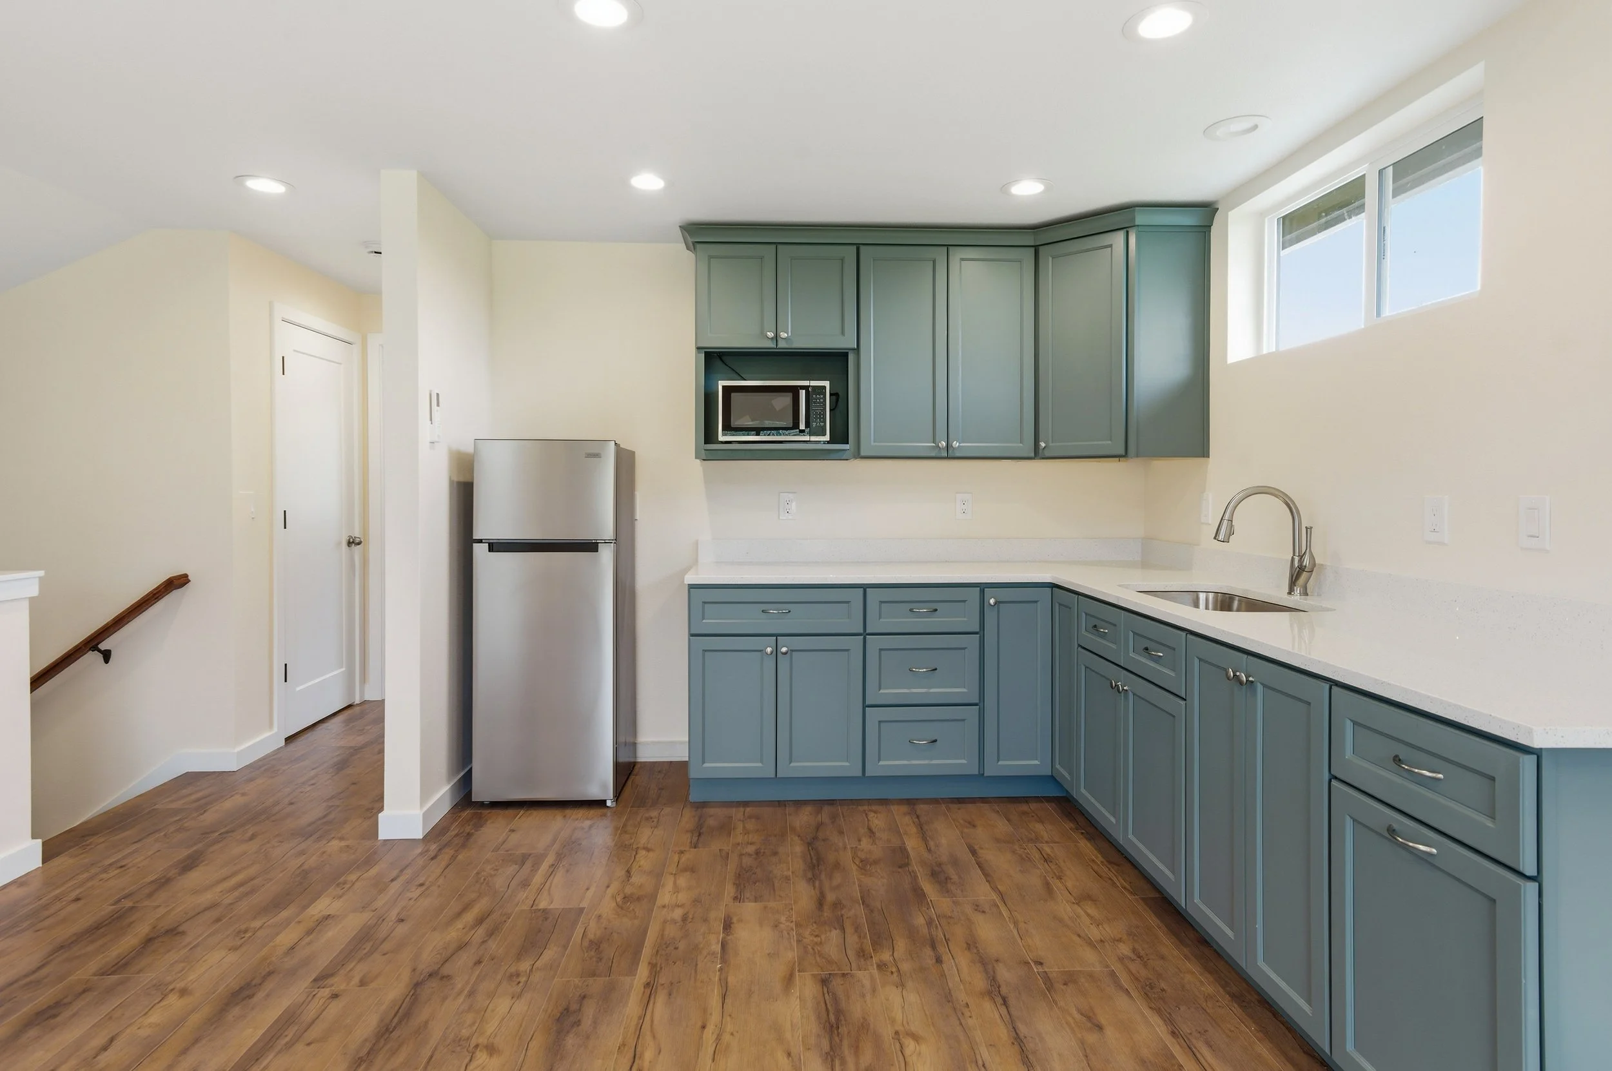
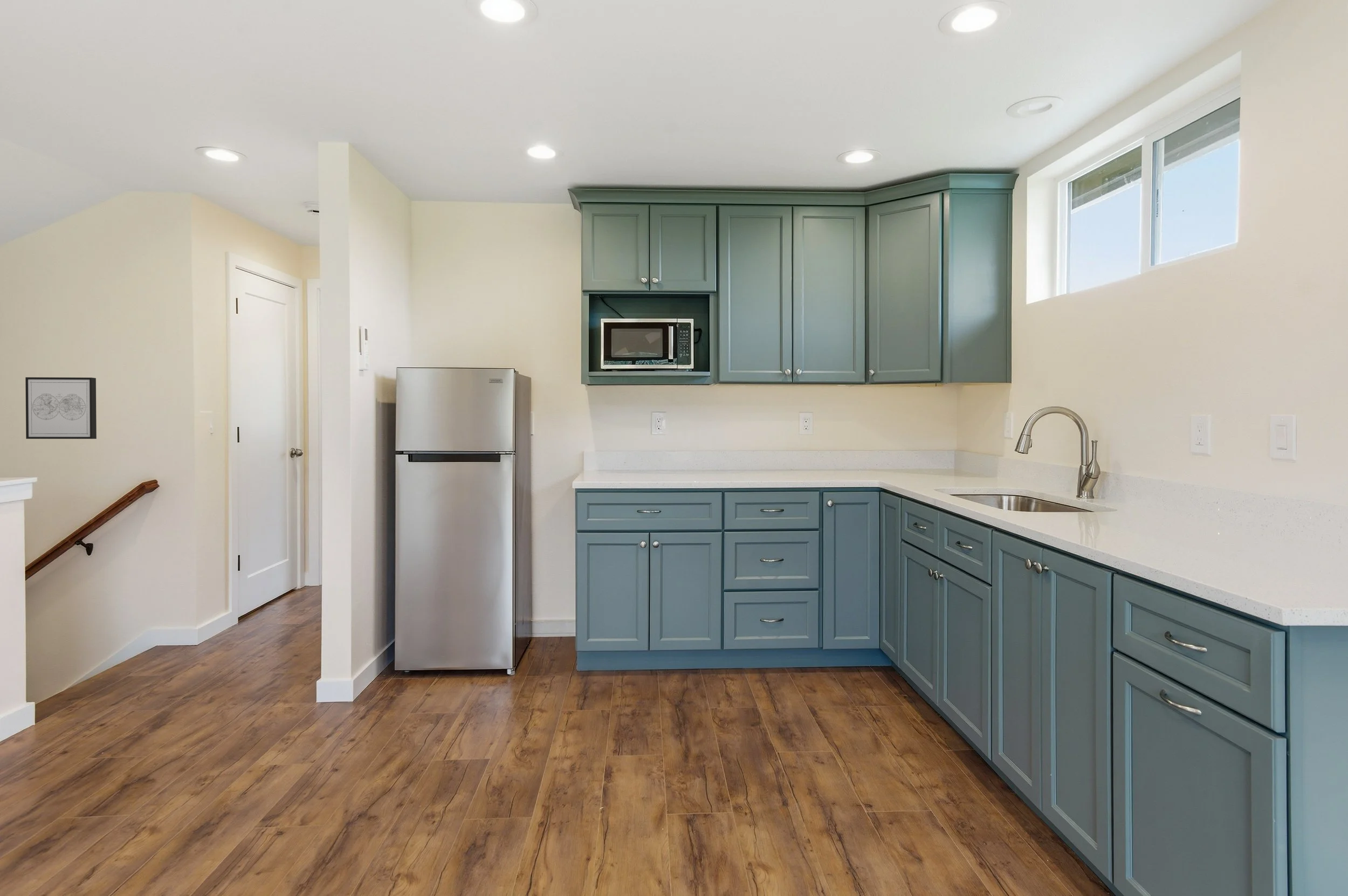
+ wall art [25,377,97,439]
